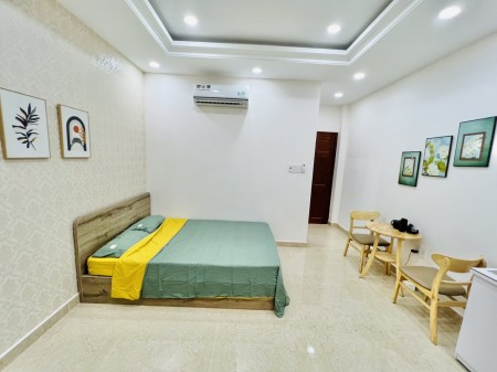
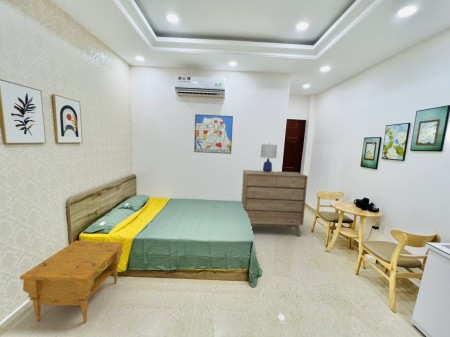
+ dresser [241,169,309,237]
+ nightstand [19,240,125,324]
+ wall art [193,113,234,155]
+ lamp [260,142,278,173]
